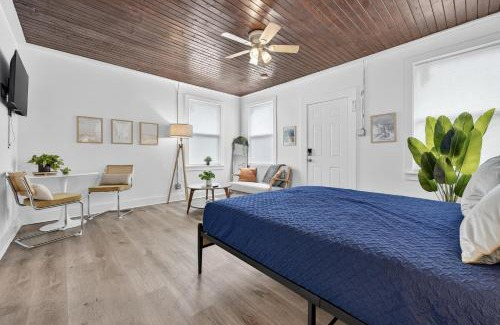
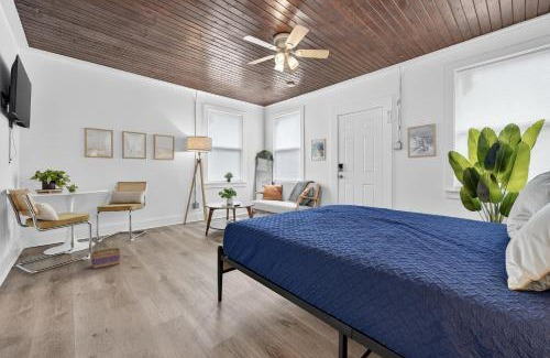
+ basket [89,235,122,270]
